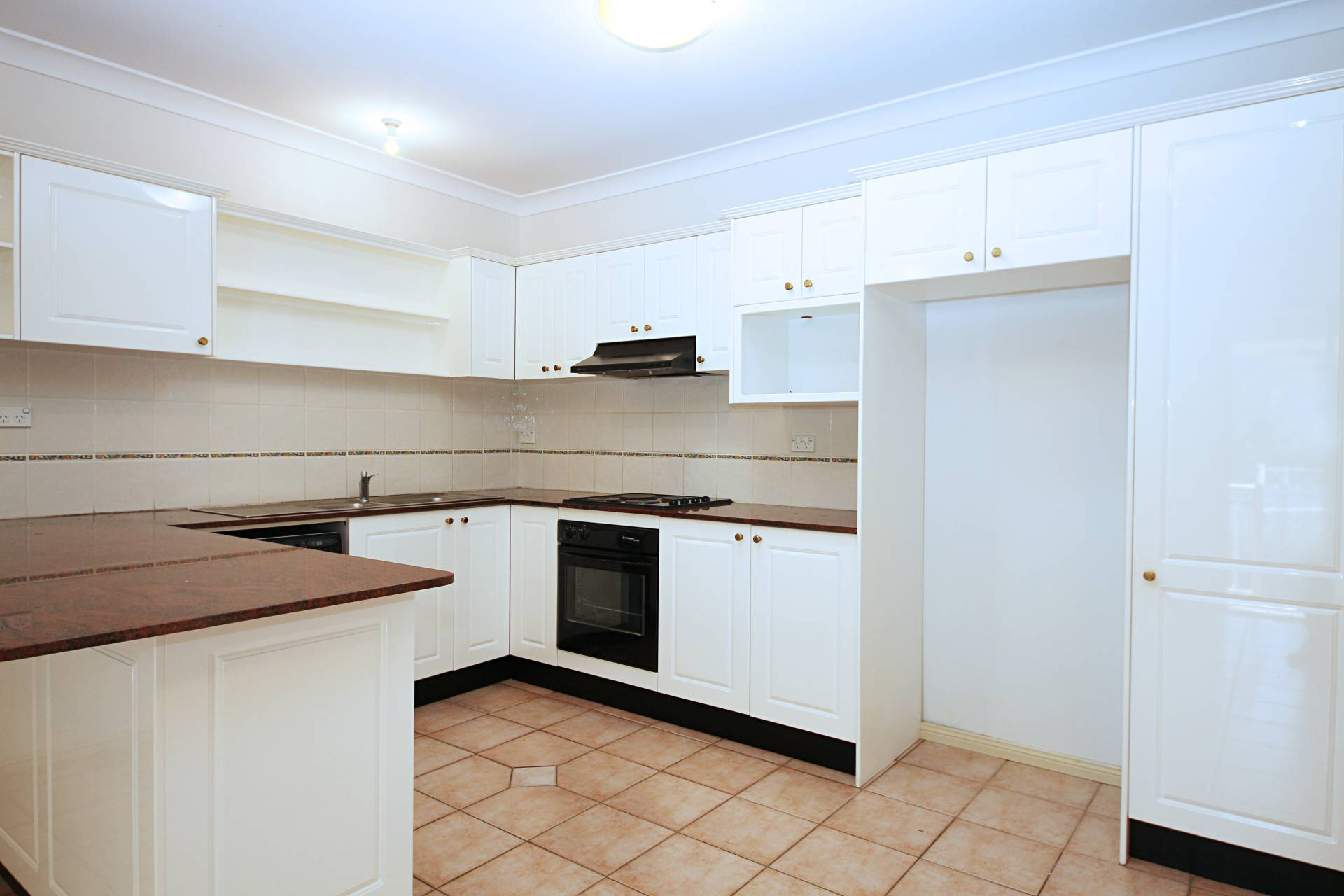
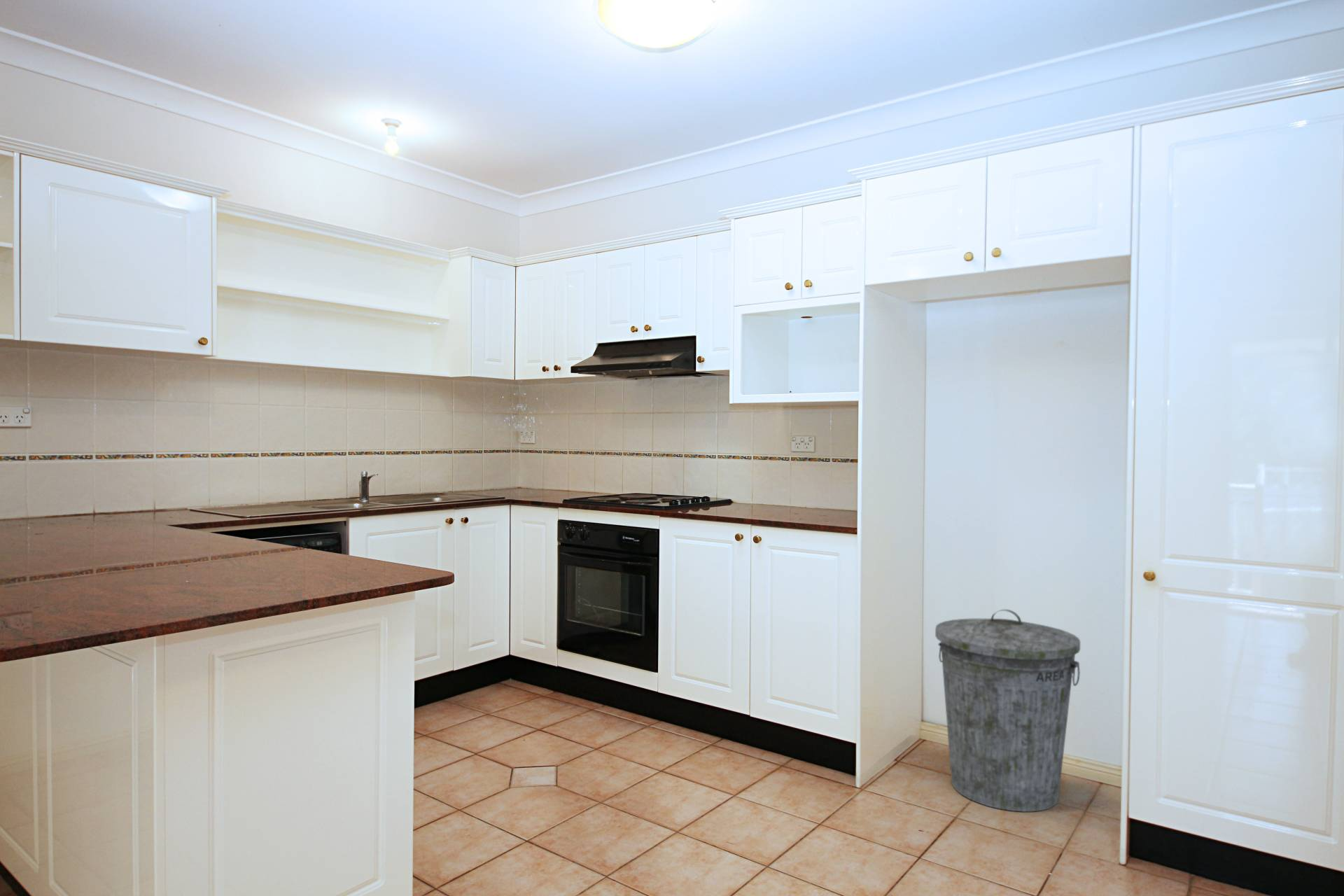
+ trash can [935,609,1081,812]
